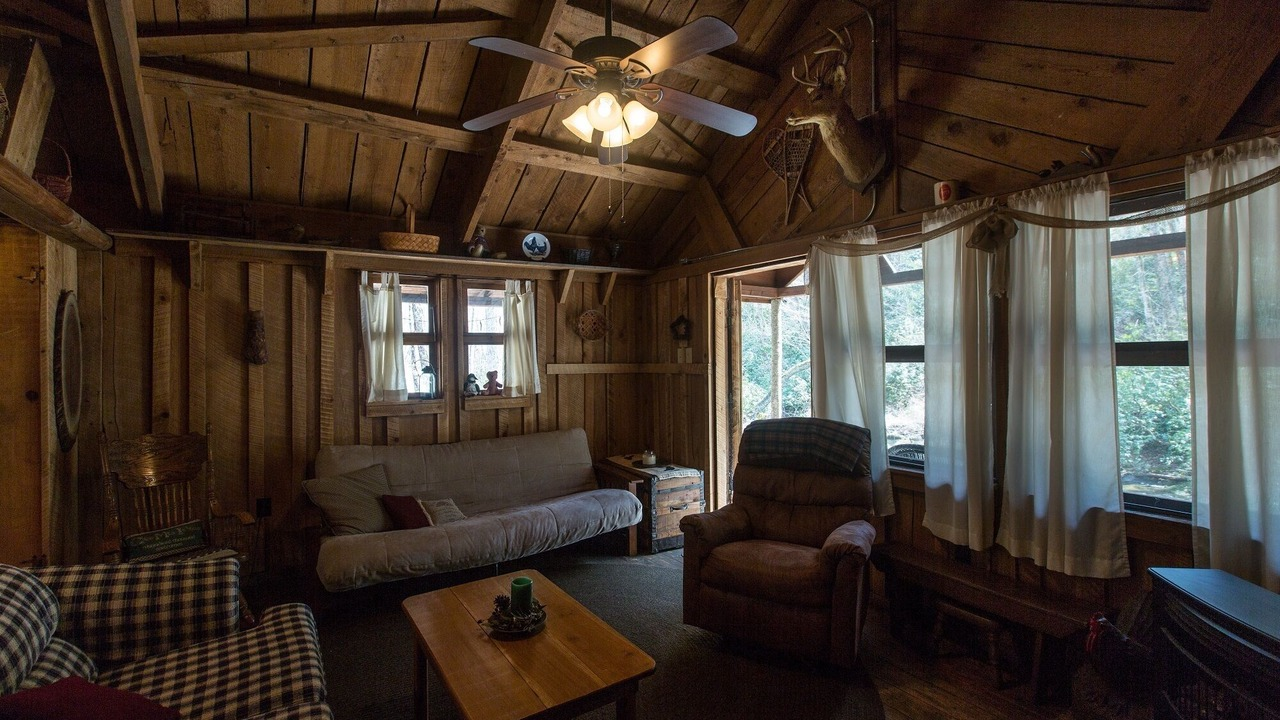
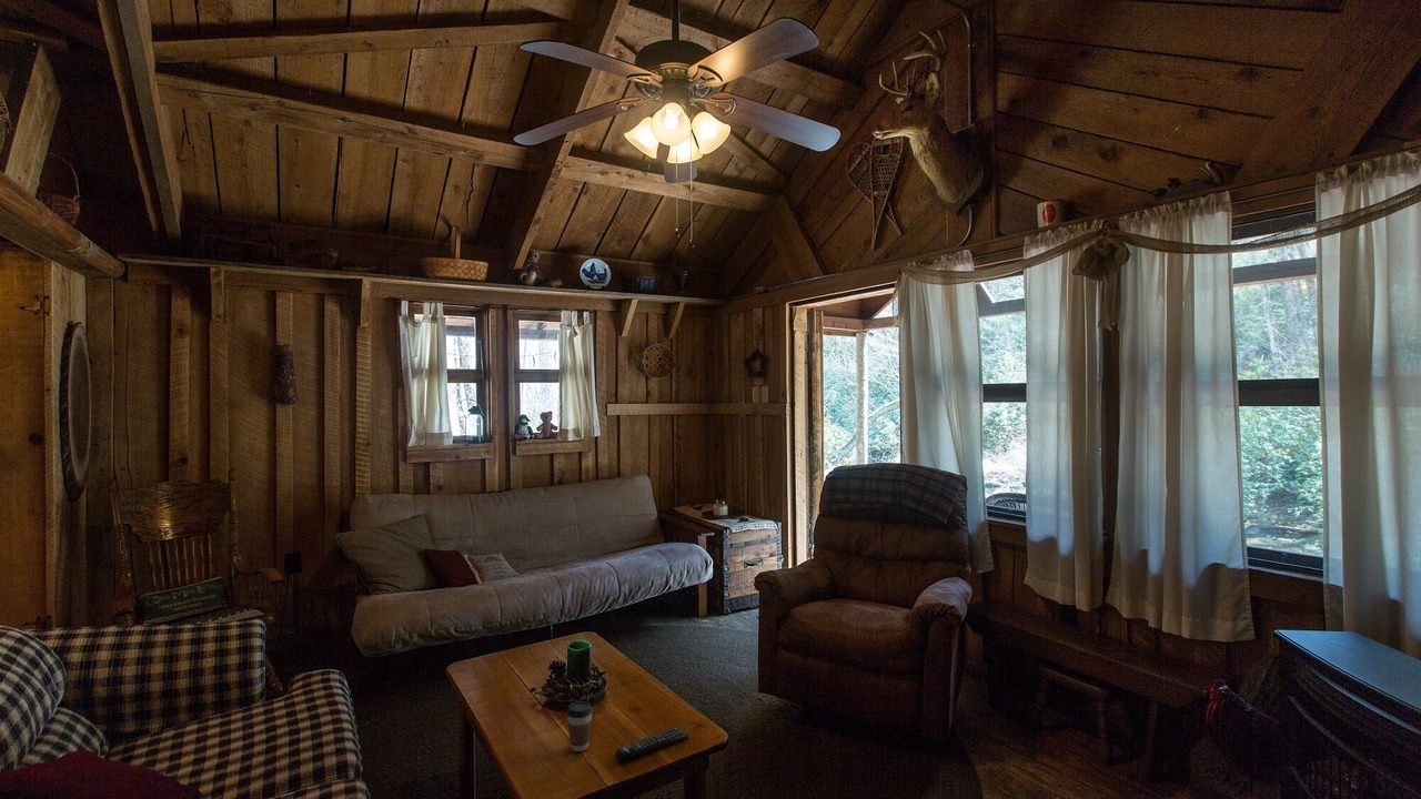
+ remote control [615,726,689,763]
+ coffee cup [566,700,594,752]
